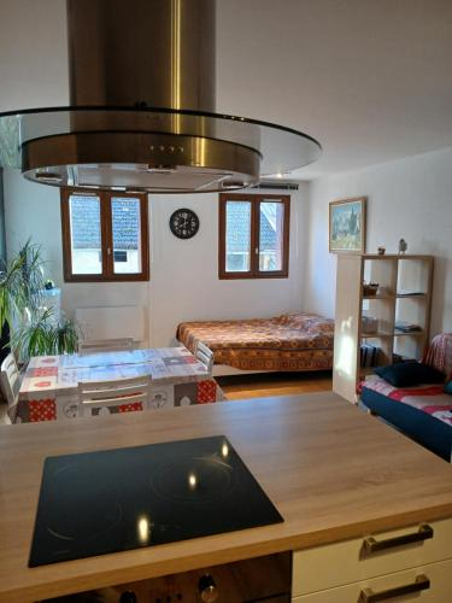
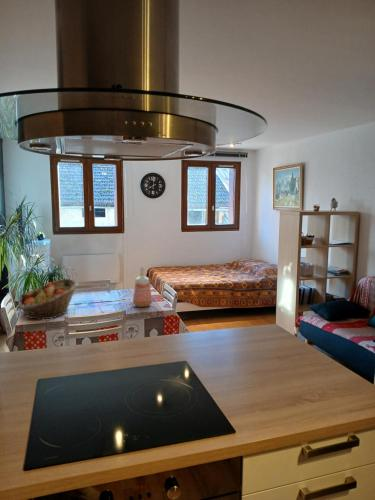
+ vase [132,266,153,308]
+ fruit basket [17,278,79,320]
